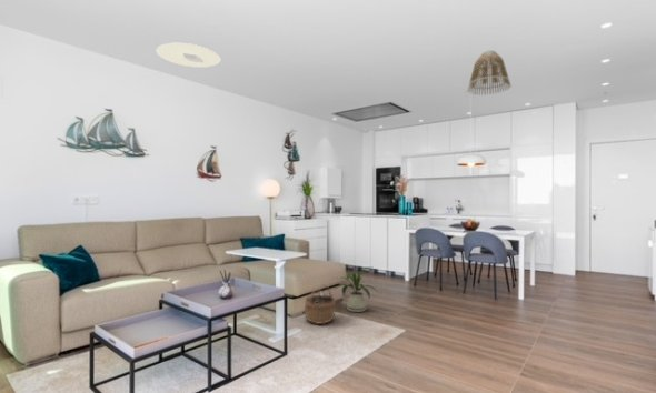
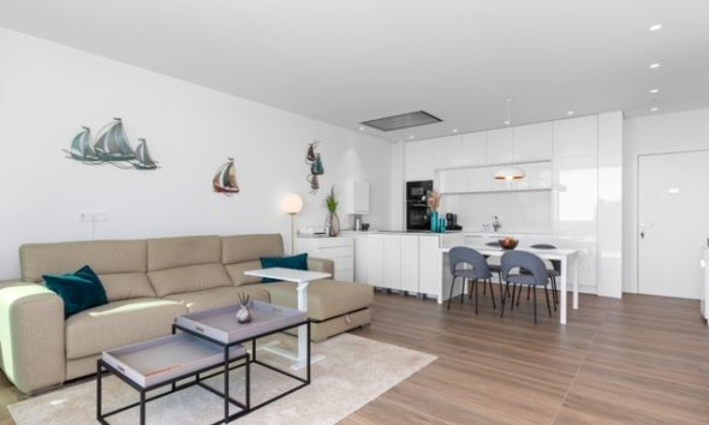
- wicker basket [302,283,337,325]
- house plant [332,265,377,313]
- lamp shade [466,49,513,97]
- ceiling light [156,42,221,69]
